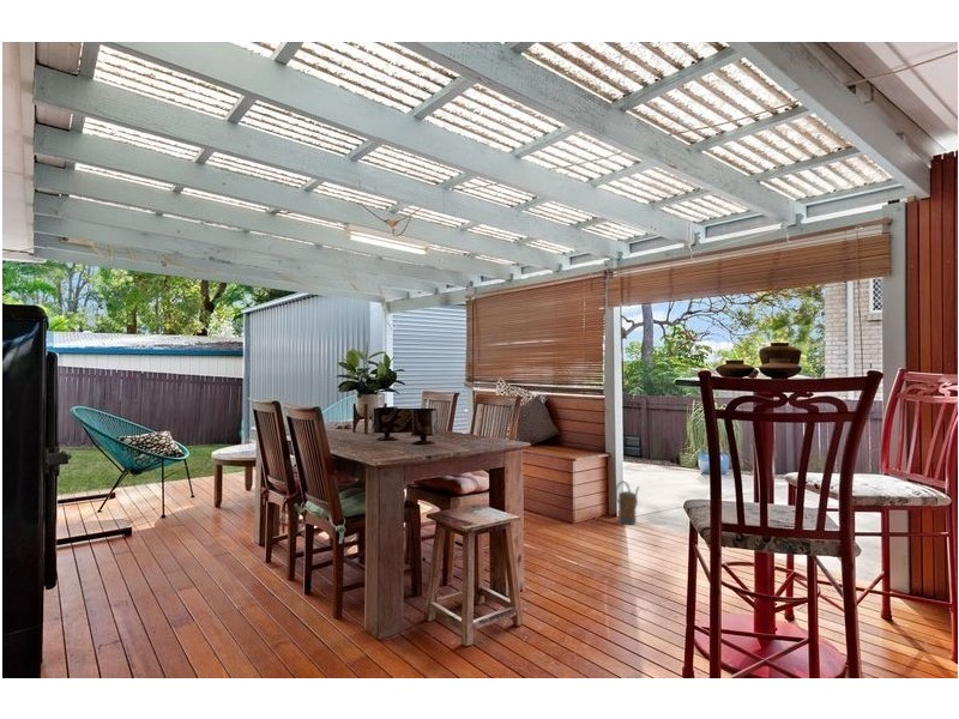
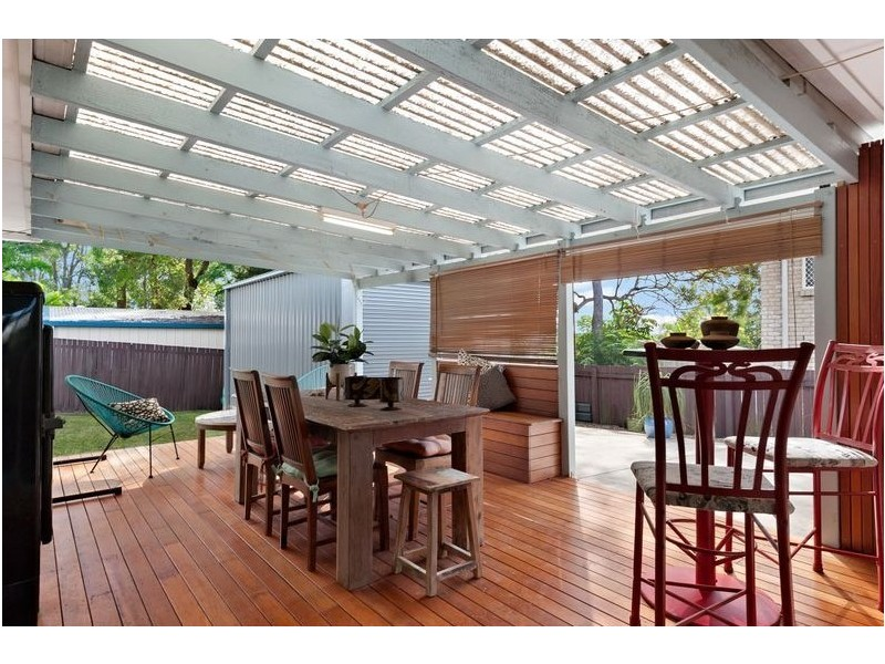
- watering can [614,479,640,526]
